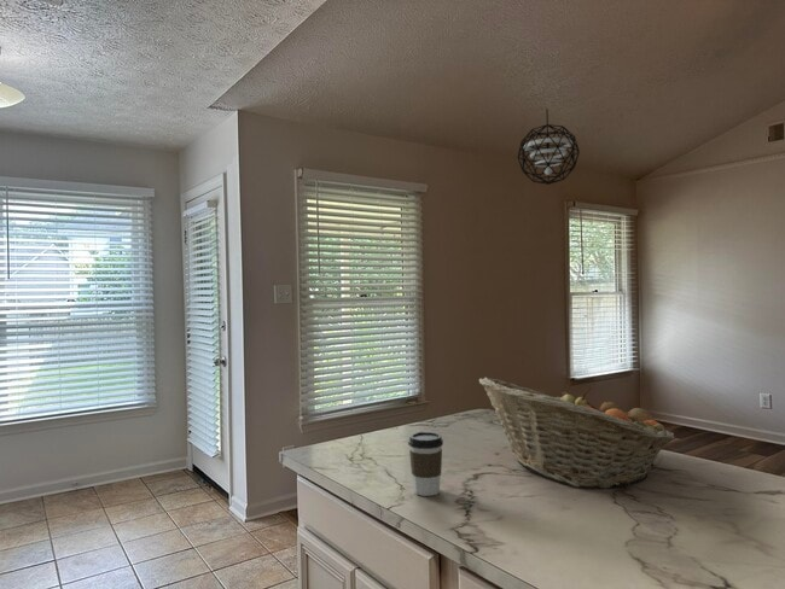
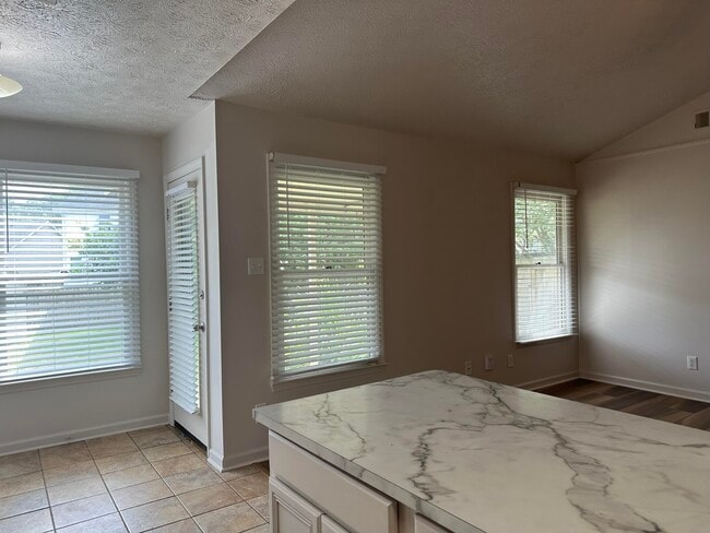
- pendant light [517,107,581,186]
- coffee cup [407,431,444,497]
- fruit basket [478,377,676,490]
